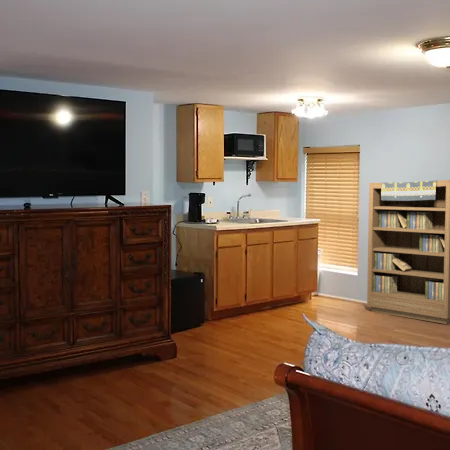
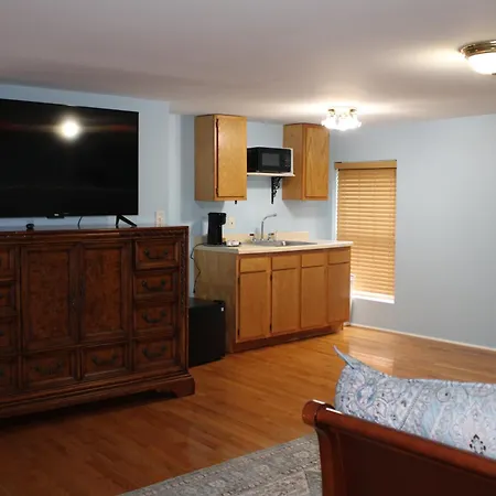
- bookcase [366,179,450,325]
